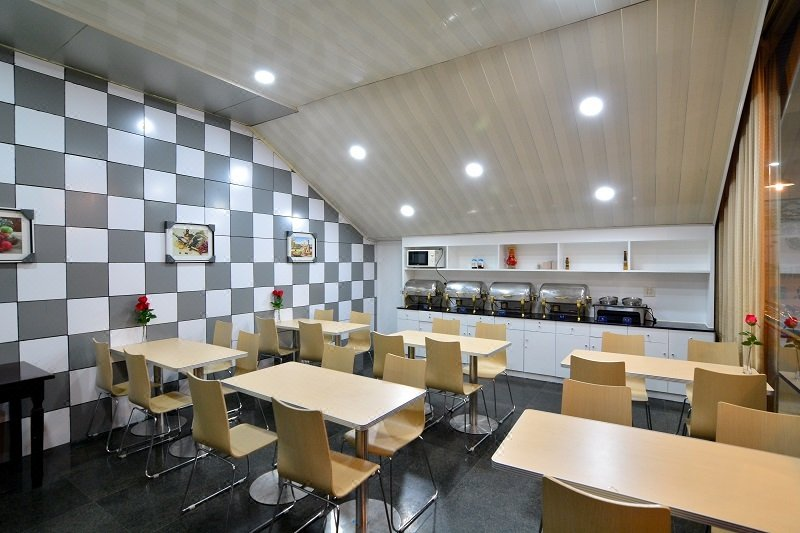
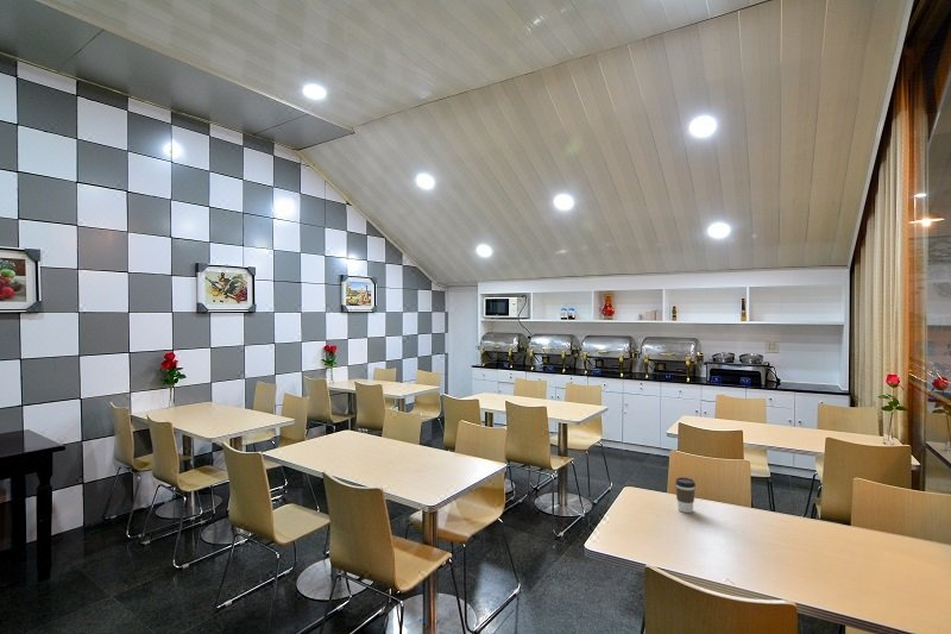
+ coffee cup [674,476,697,514]
